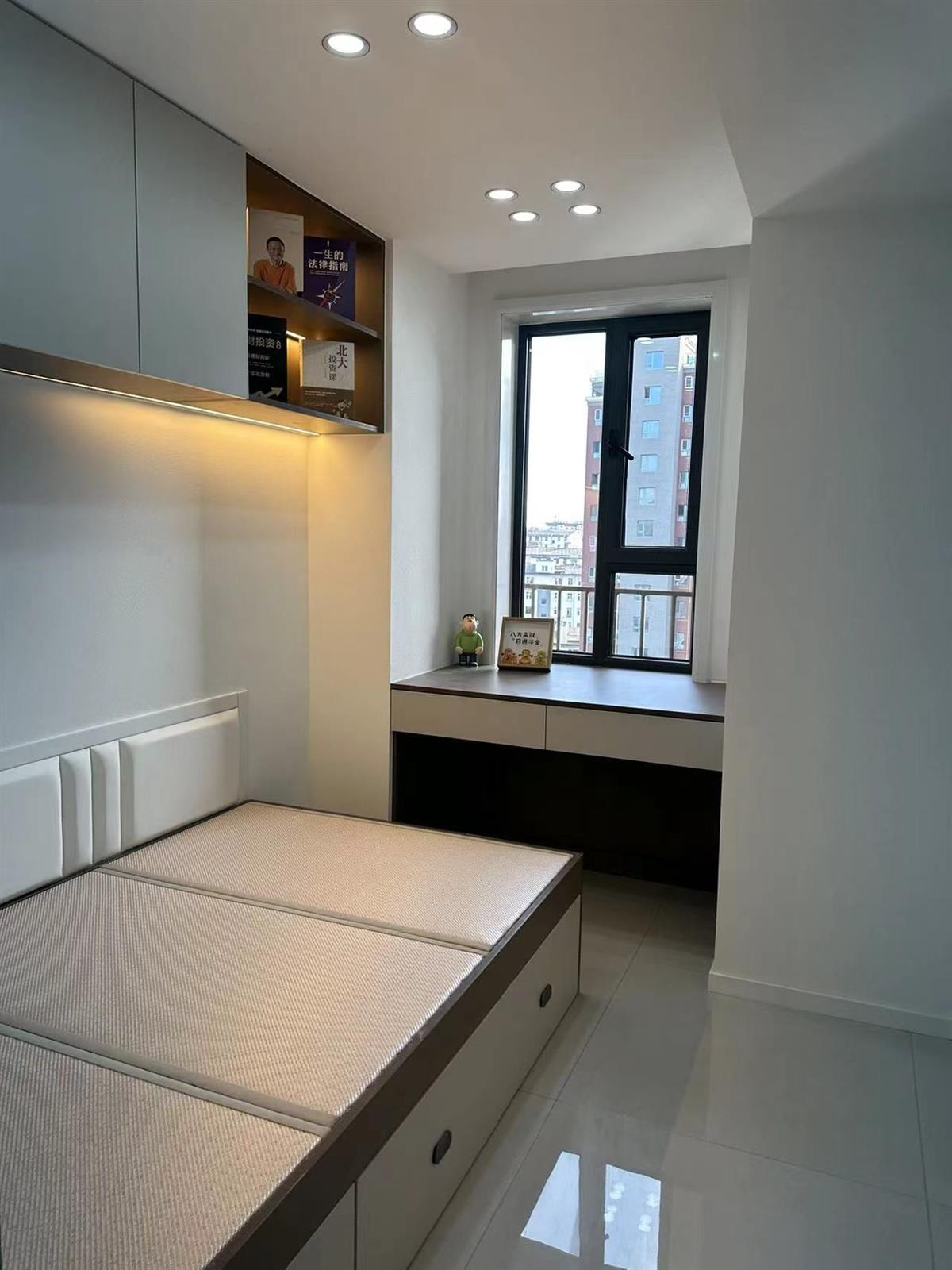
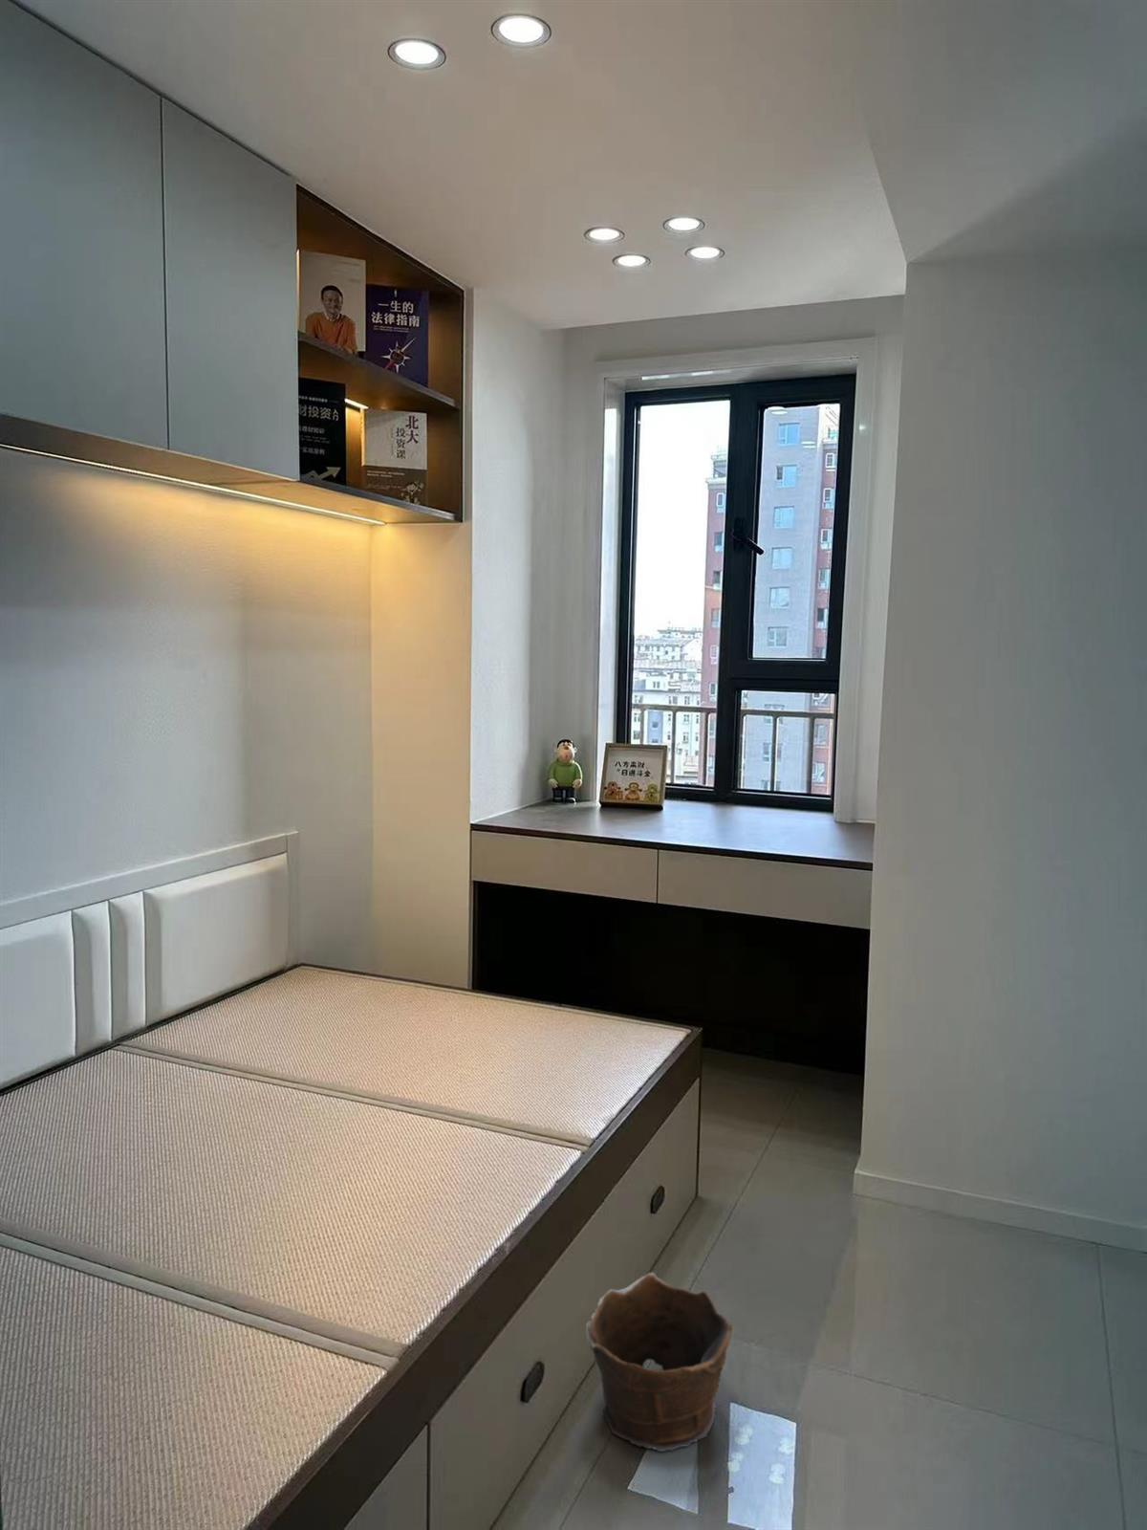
+ clay pot [586,1272,733,1453]
